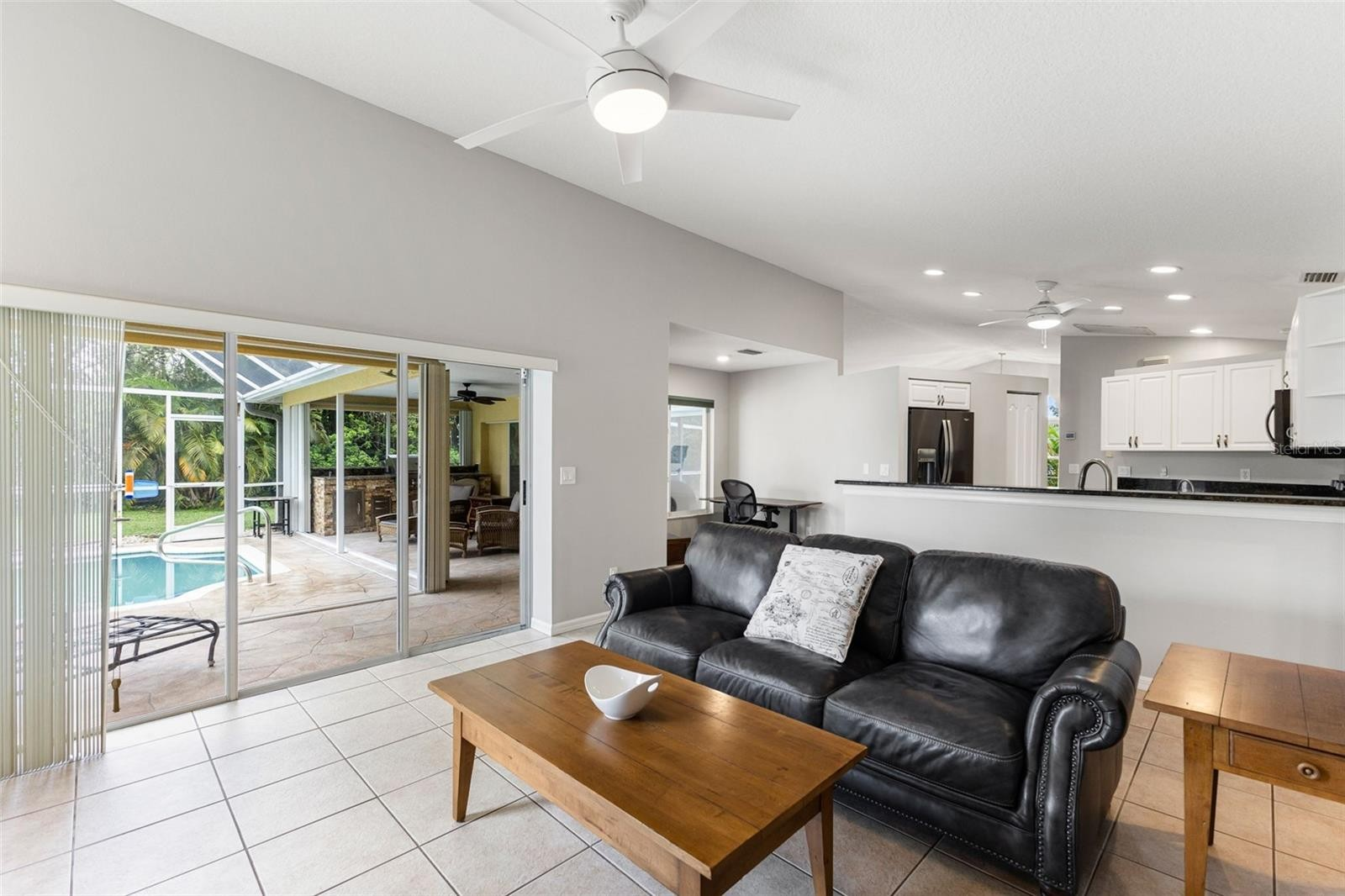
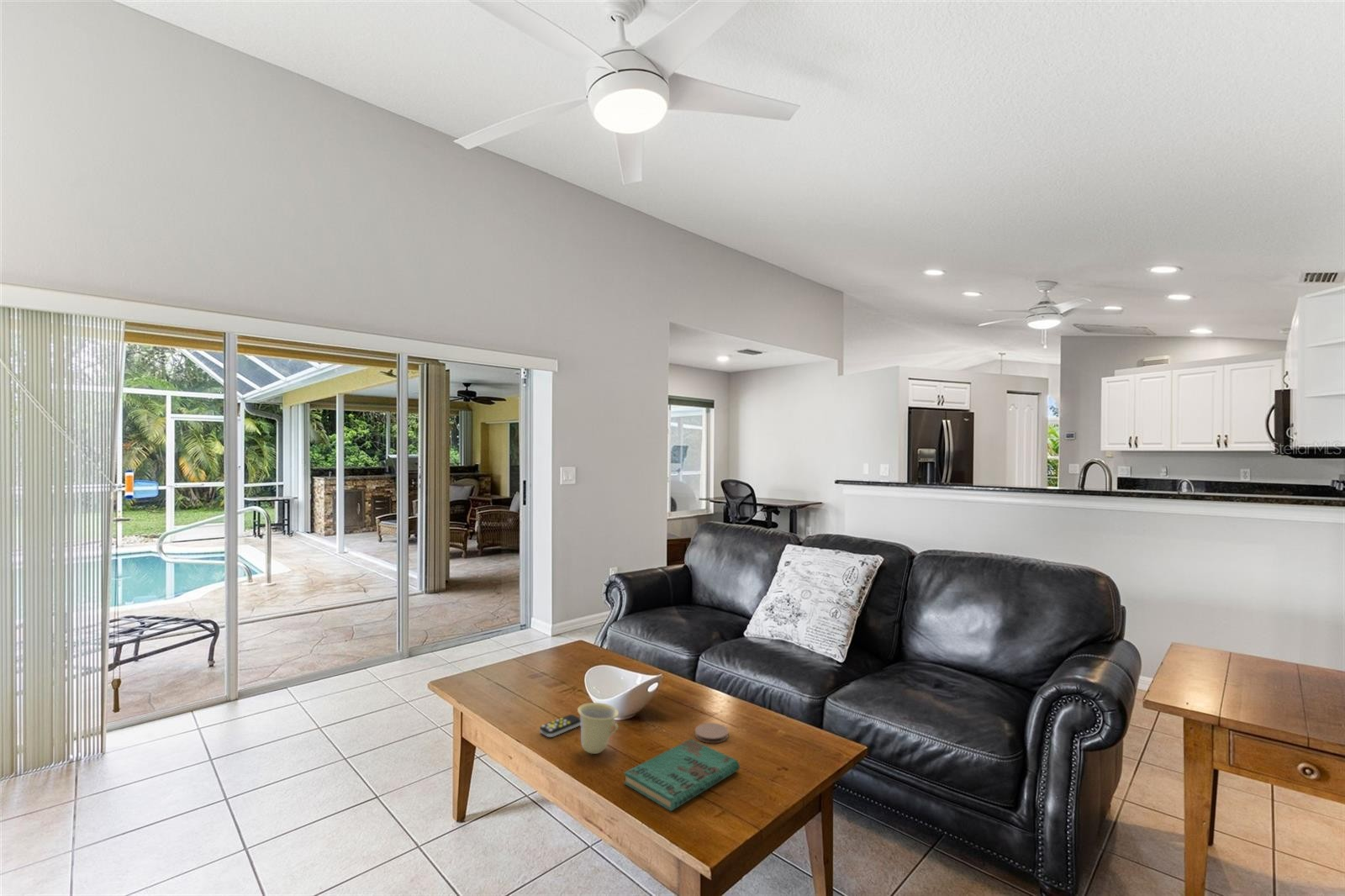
+ coaster [694,722,729,744]
+ remote control [539,714,581,738]
+ cup [577,702,620,755]
+ book [624,738,741,812]
